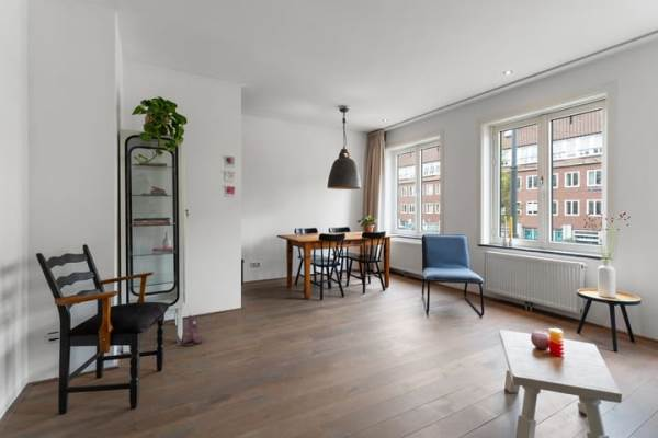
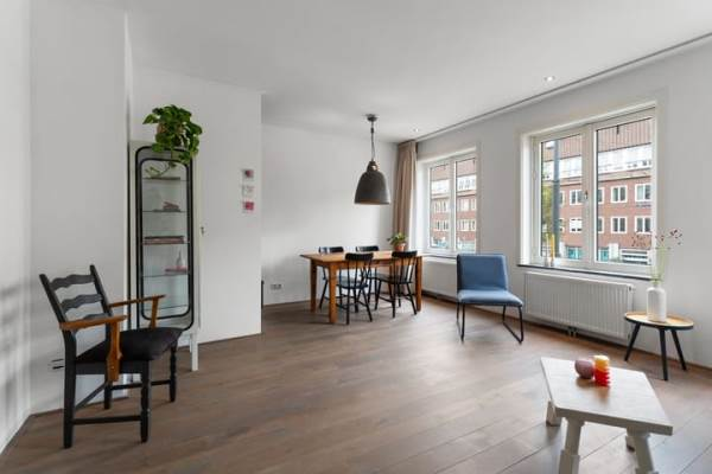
- plush toy [175,314,203,347]
